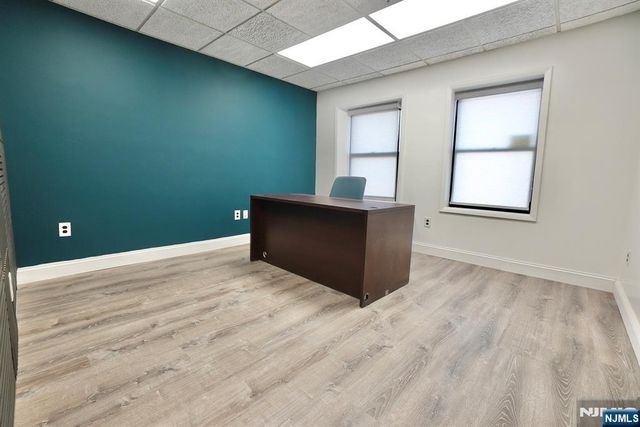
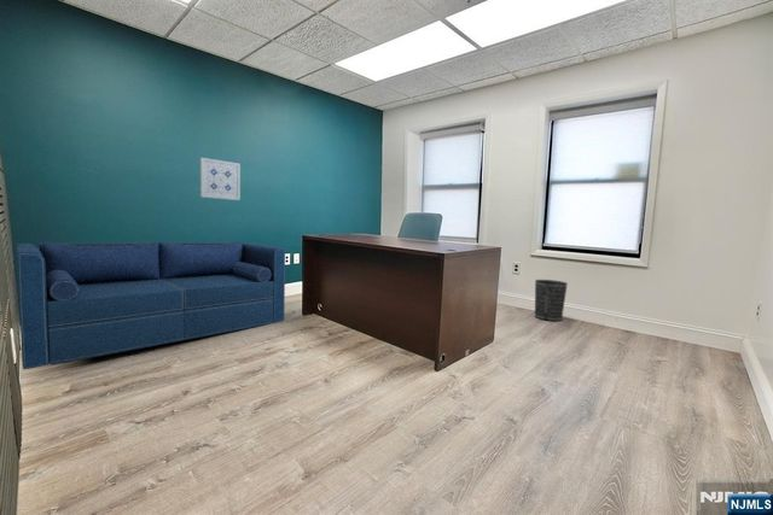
+ wall art [199,157,242,201]
+ sofa [16,241,286,370]
+ wastebasket [534,279,569,322]
